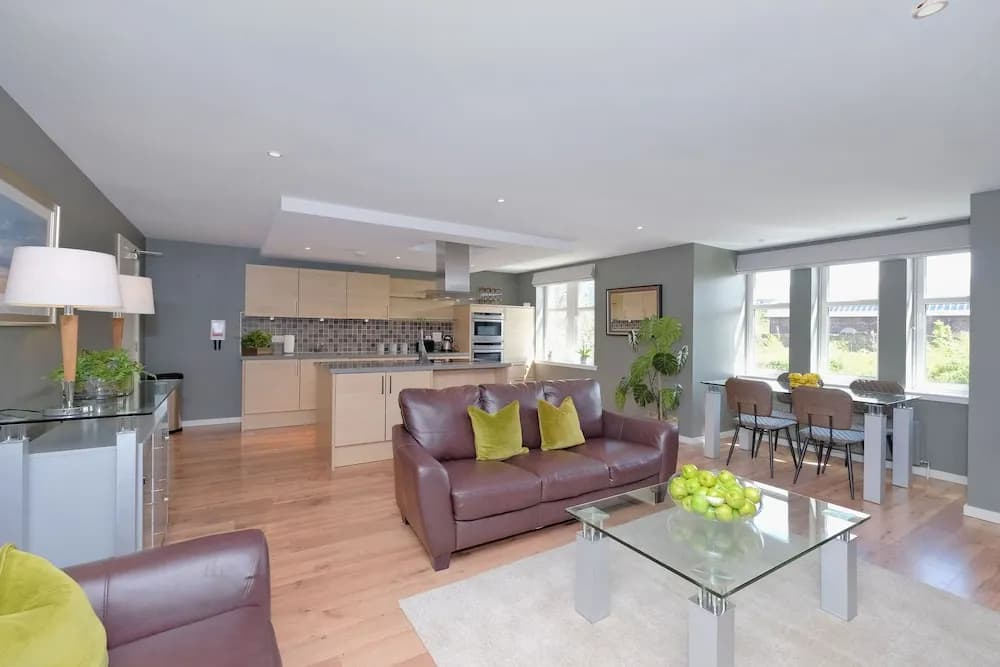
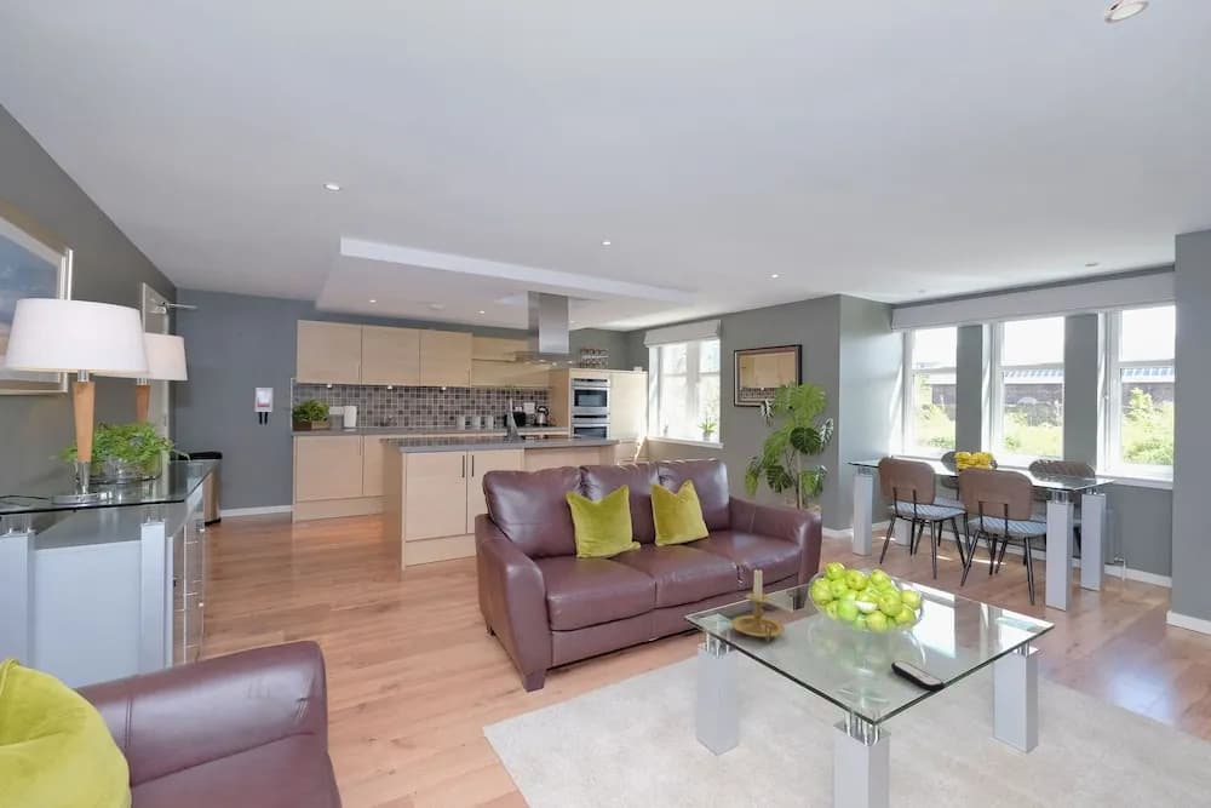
+ remote control [890,660,946,693]
+ candle holder [730,568,786,642]
